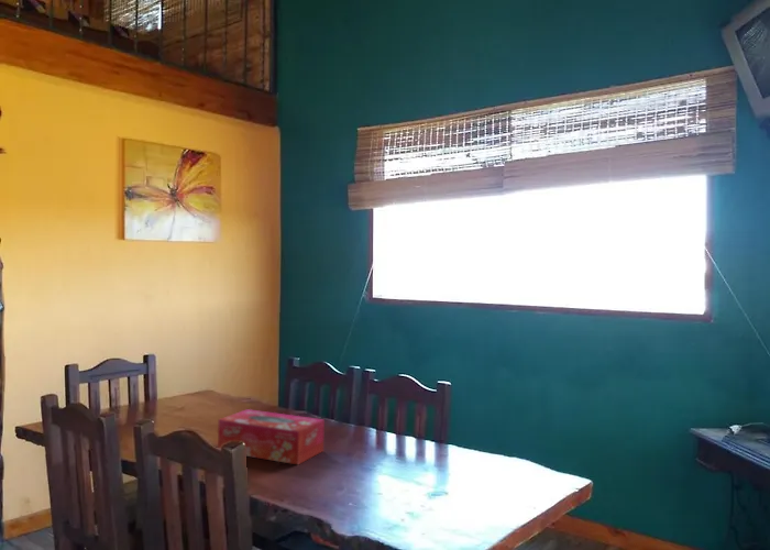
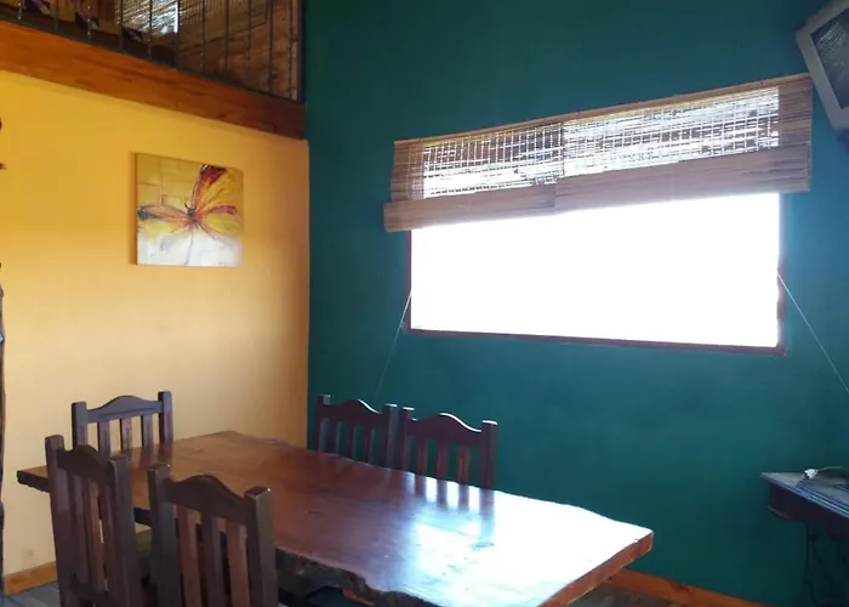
- tissue box [217,408,326,465]
